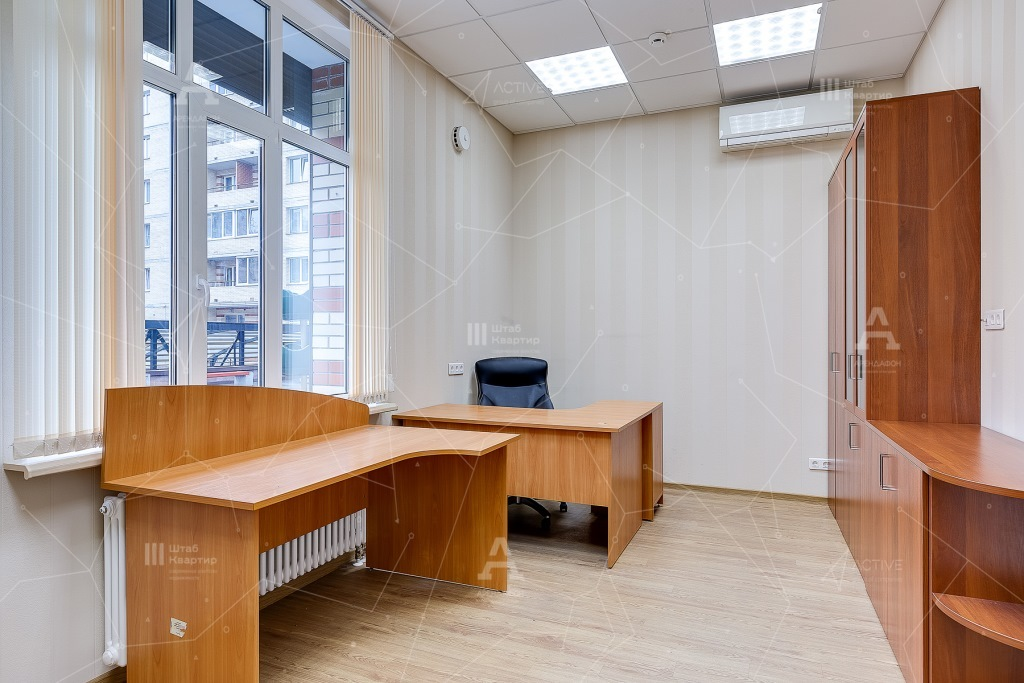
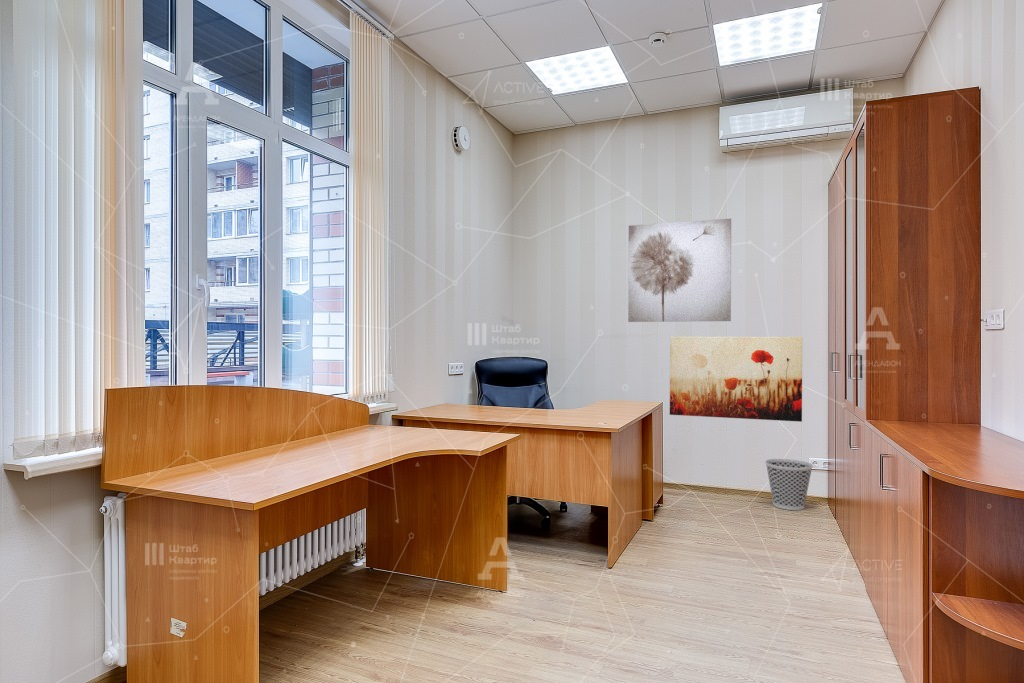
+ wall art [627,218,732,323]
+ wastebasket [764,458,814,511]
+ wall art [669,336,803,423]
